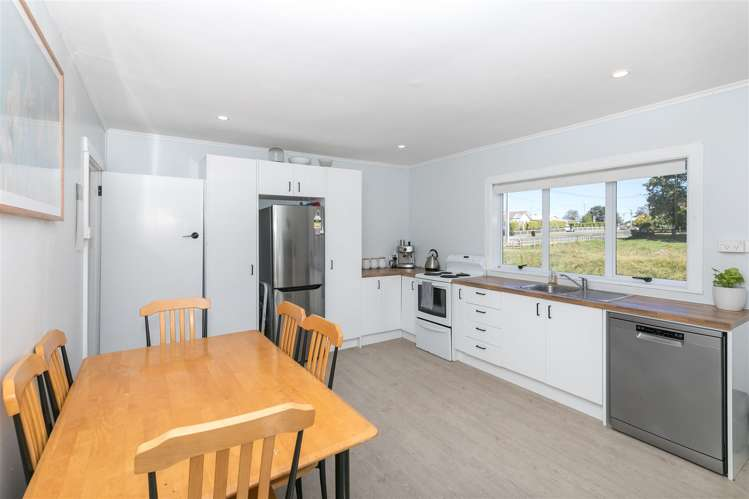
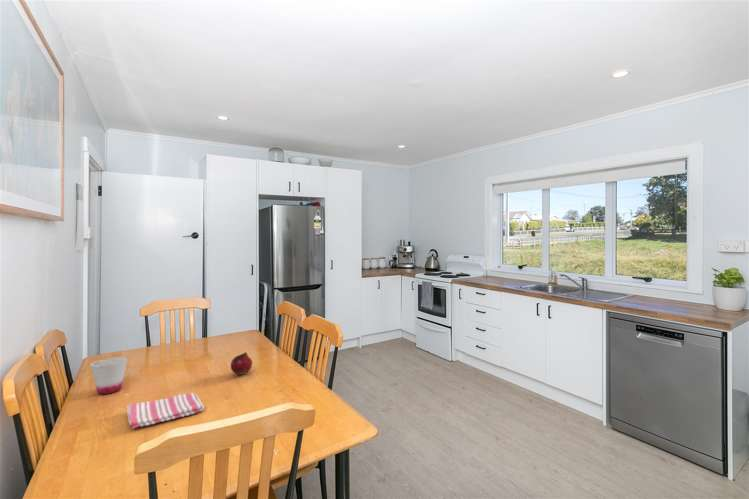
+ cup [90,356,129,395]
+ fruit [230,351,253,376]
+ dish towel [126,392,205,430]
